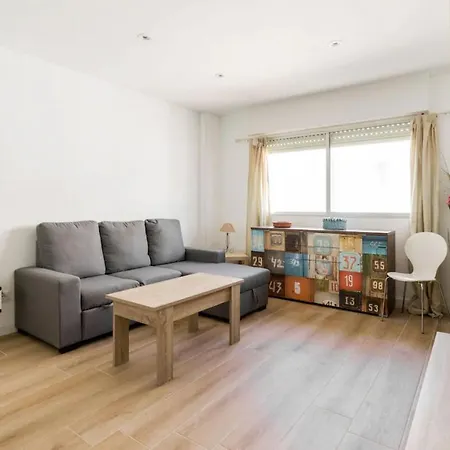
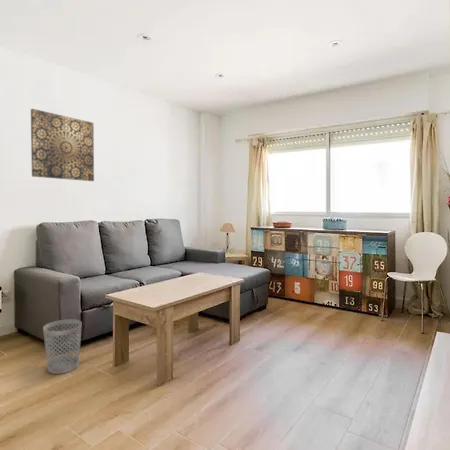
+ wall art [30,108,95,182]
+ wastebasket [42,318,83,375]
